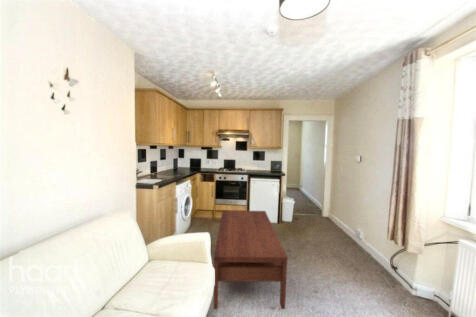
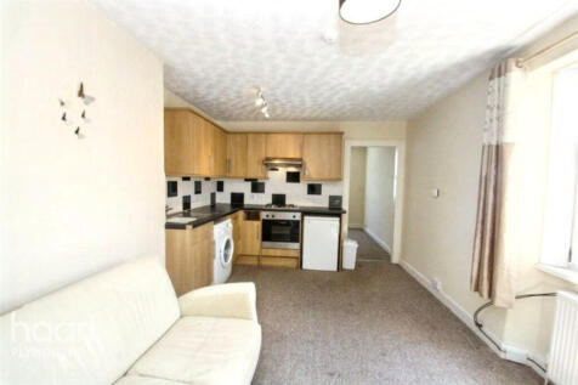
- coffee table [213,209,289,310]
